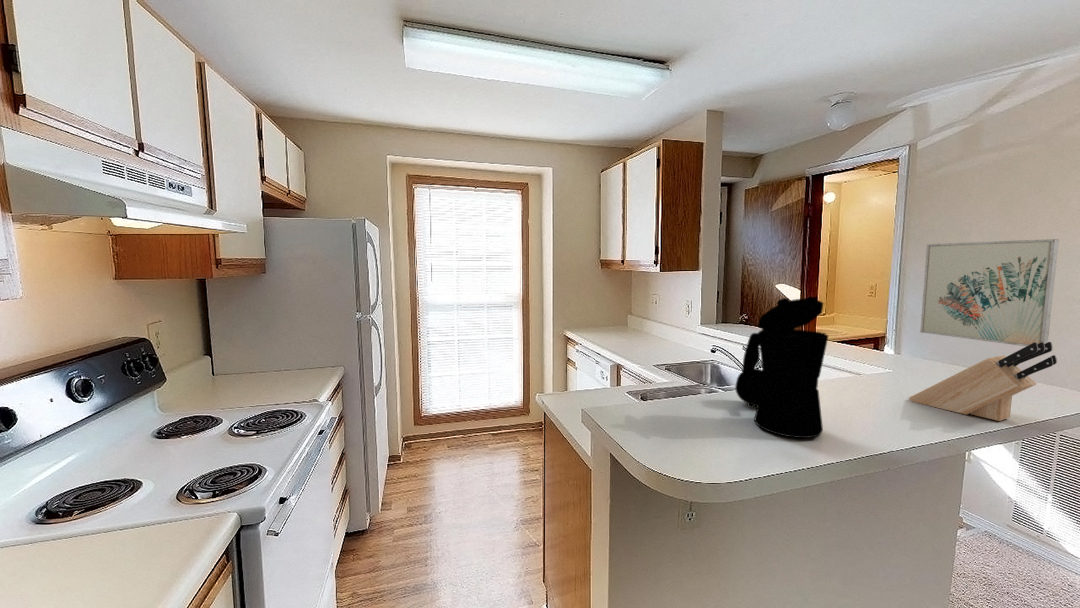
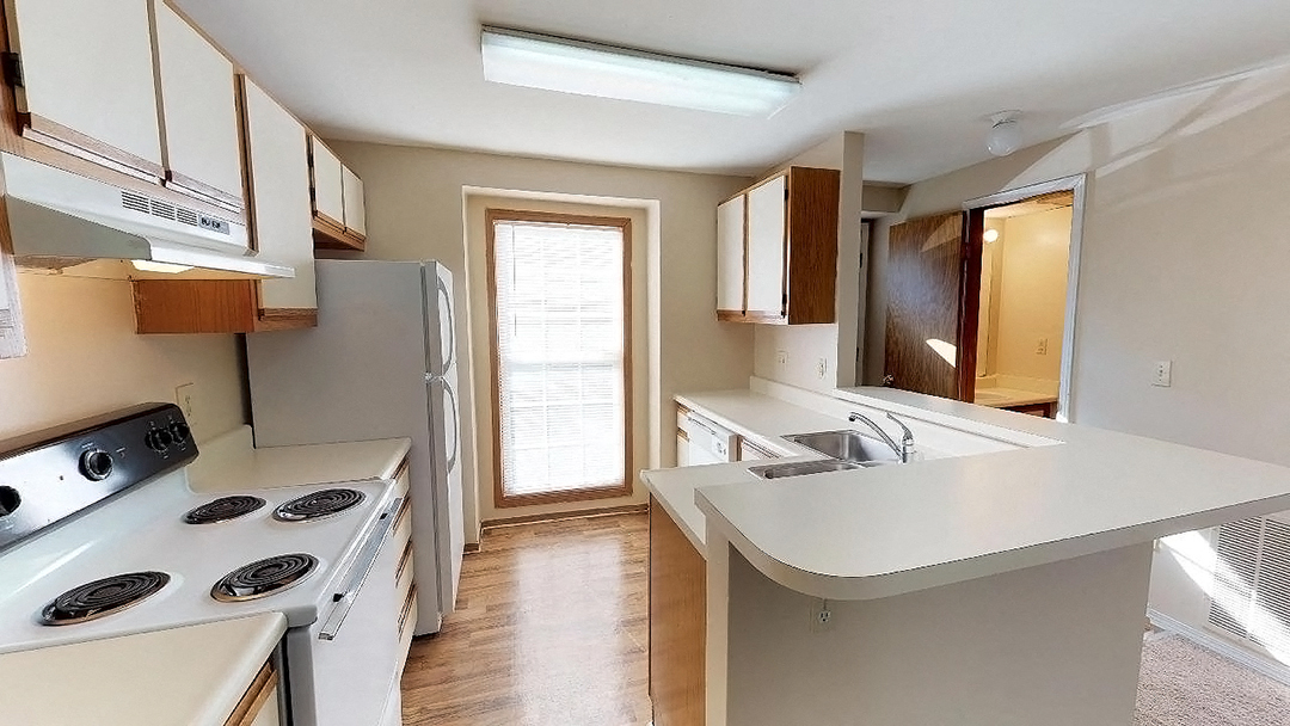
- wall art [919,238,1060,347]
- coffee maker [734,295,830,439]
- knife block [908,341,1058,422]
